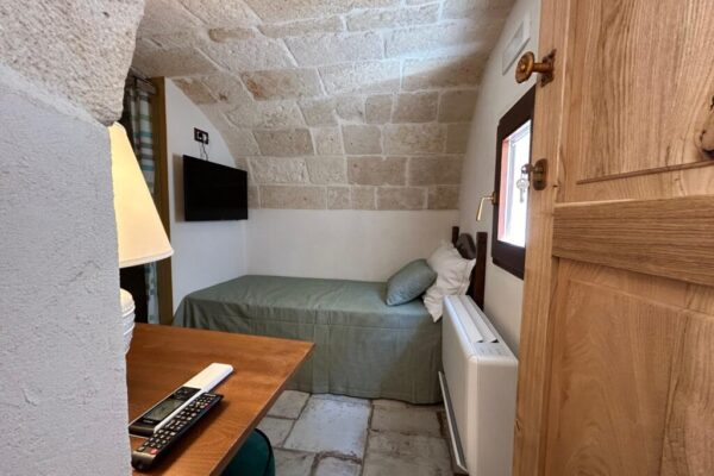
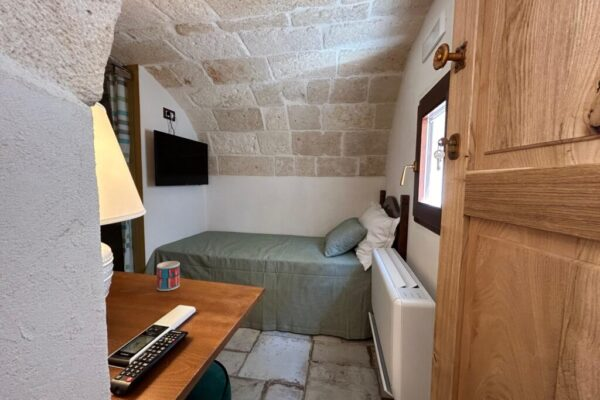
+ mug [156,260,181,292]
